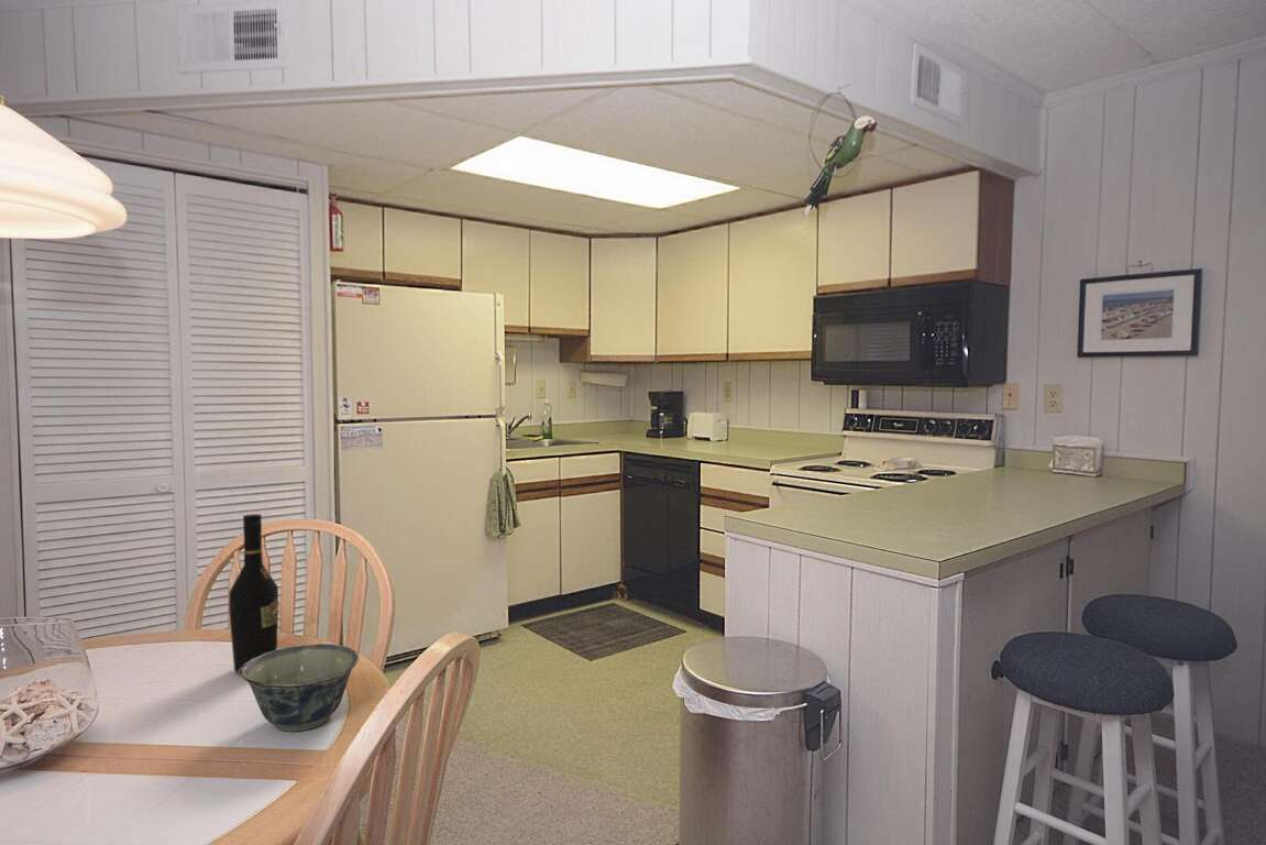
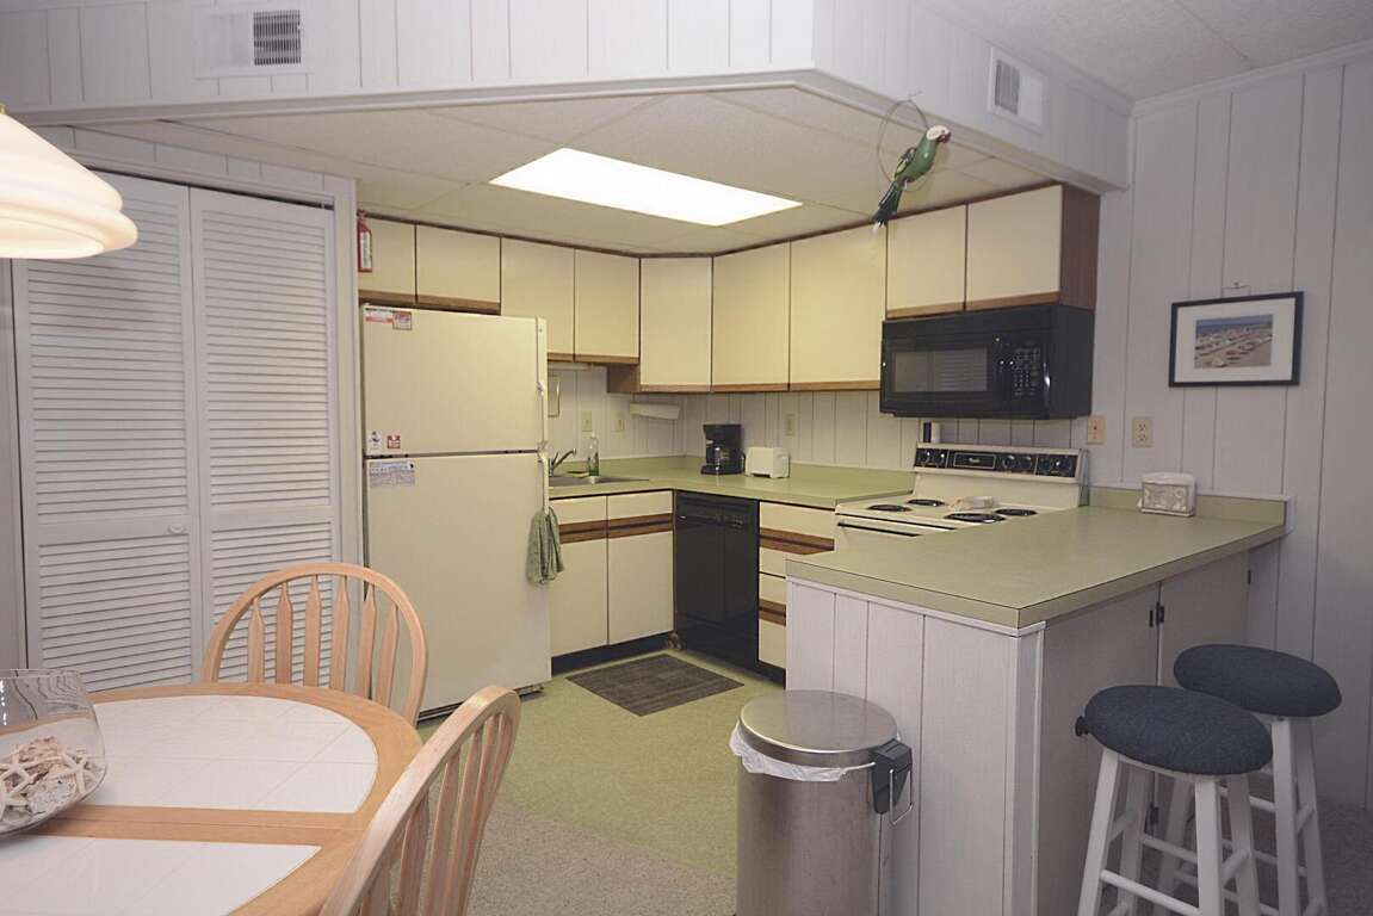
- bowl [239,643,360,733]
- wine bottle [228,513,279,674]
